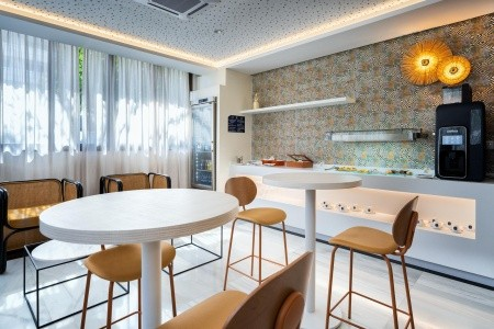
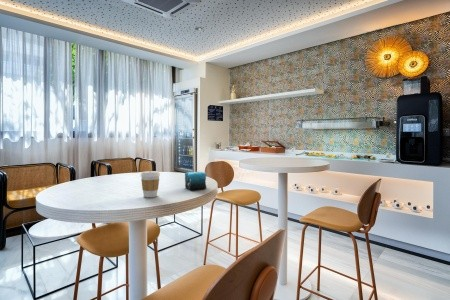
+ candle [184,171,207,191]
+ coffee cup [140,170,161,198]
